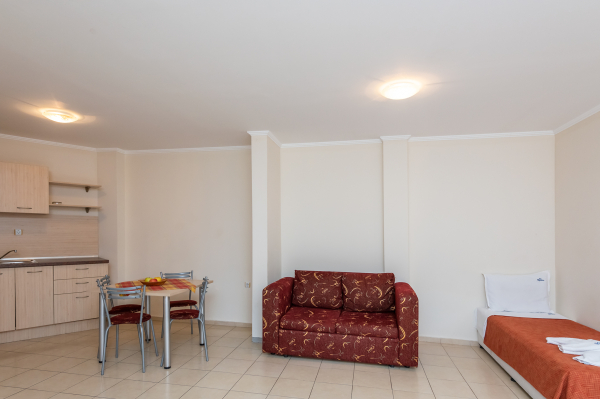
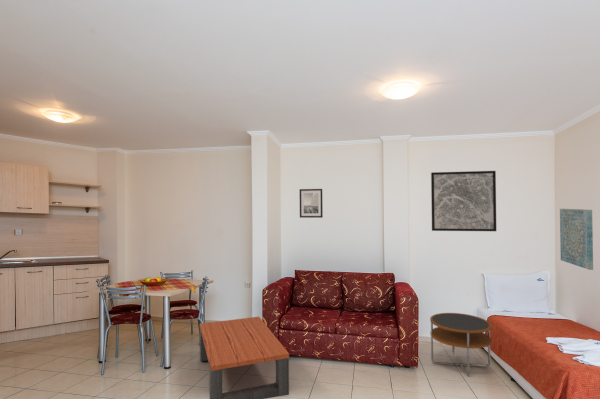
+ coffee table [199,316,290,399]
+ wall art [430,170,497,232]
+ wall art [559,208,594,271]
+ side table [429,312,493,378]
+ wall art [299,188,324,219]
